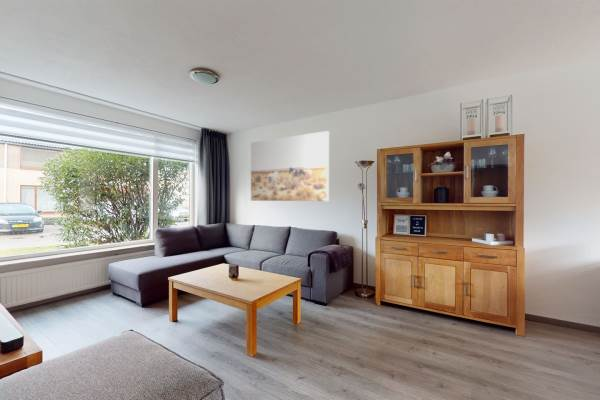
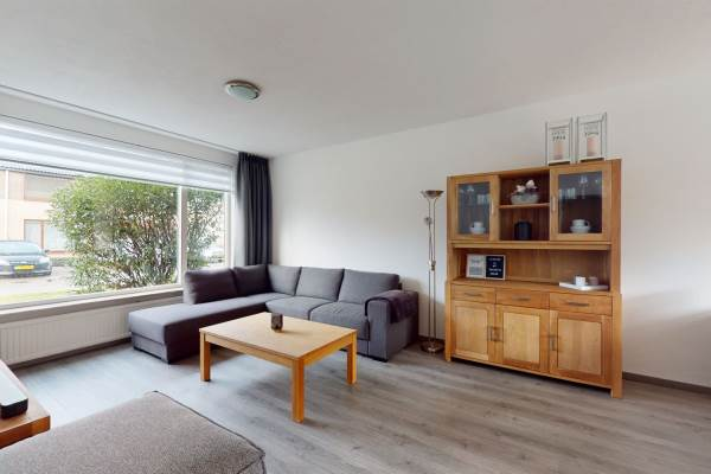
- wall art [250,130,330,202]
